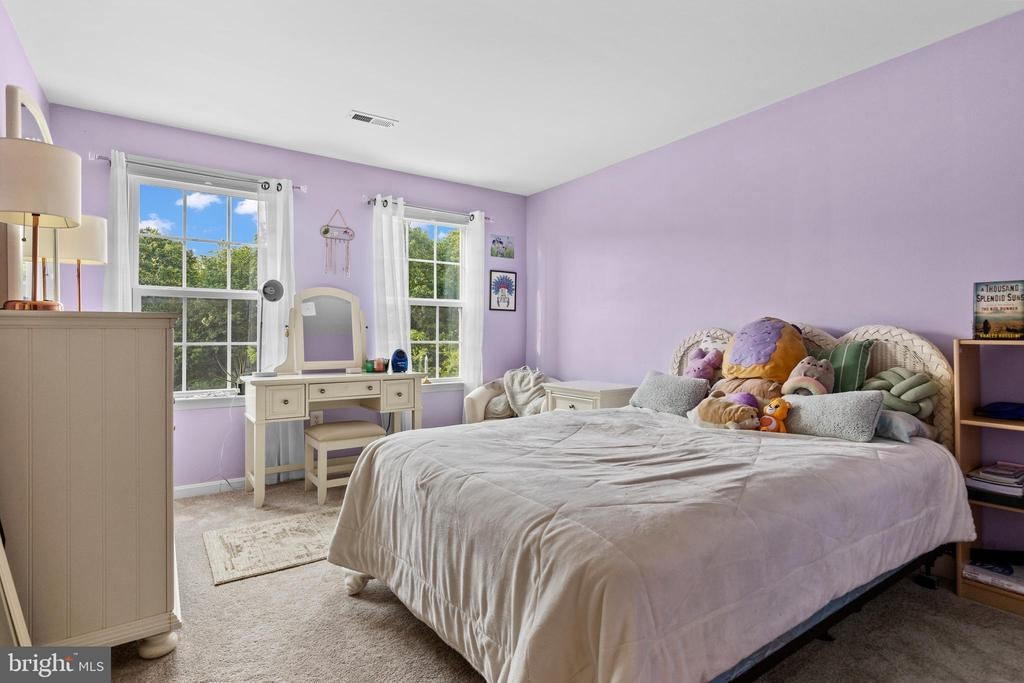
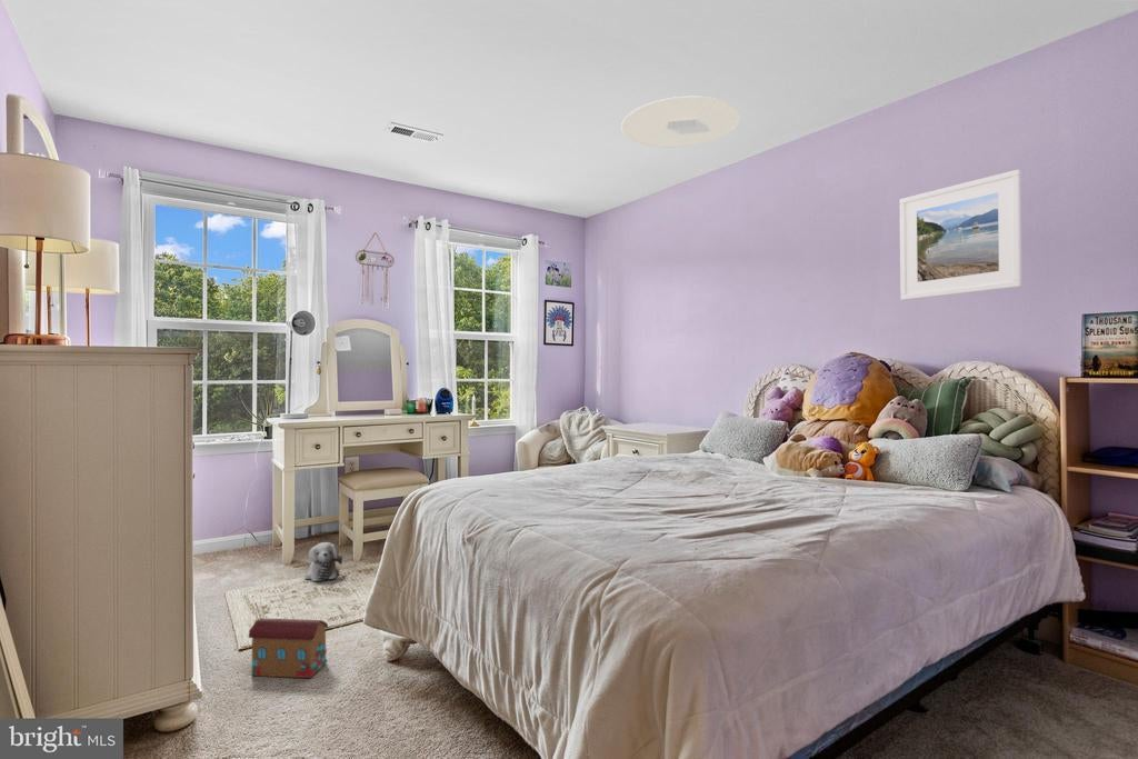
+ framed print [899,169,1022,301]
+ plush toy [303,541,343,582]
+ ceiling light [620,96,741,149]
+ toy house [248,617,329,679]
